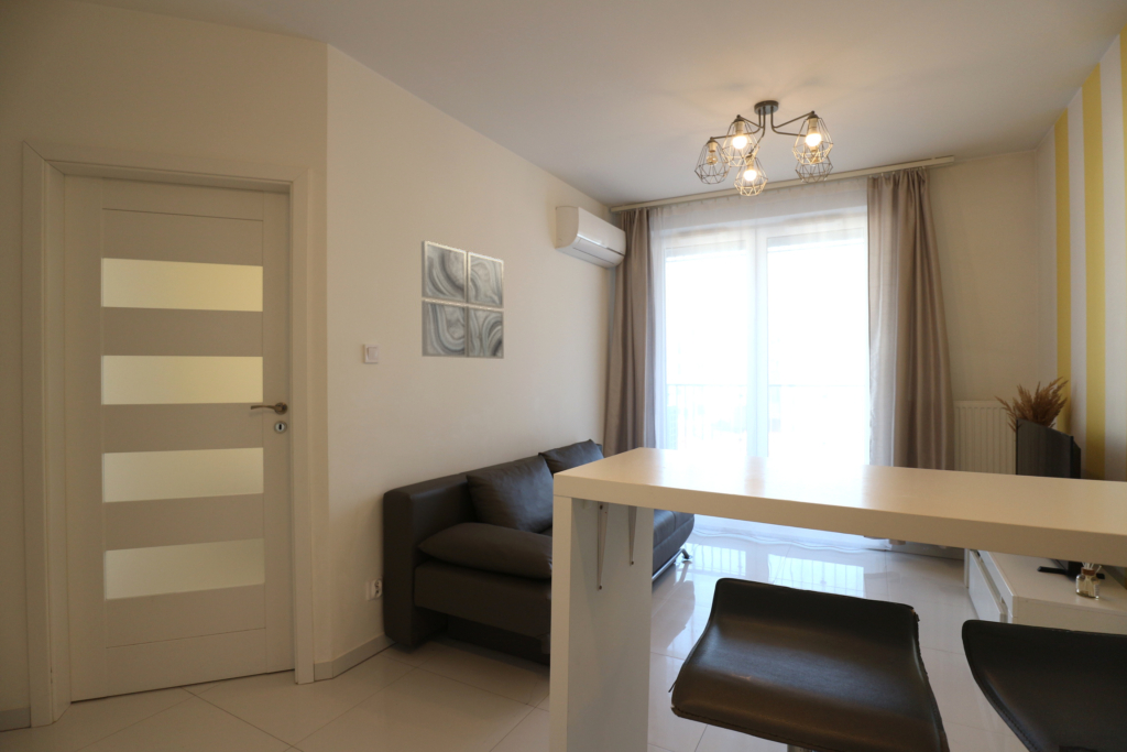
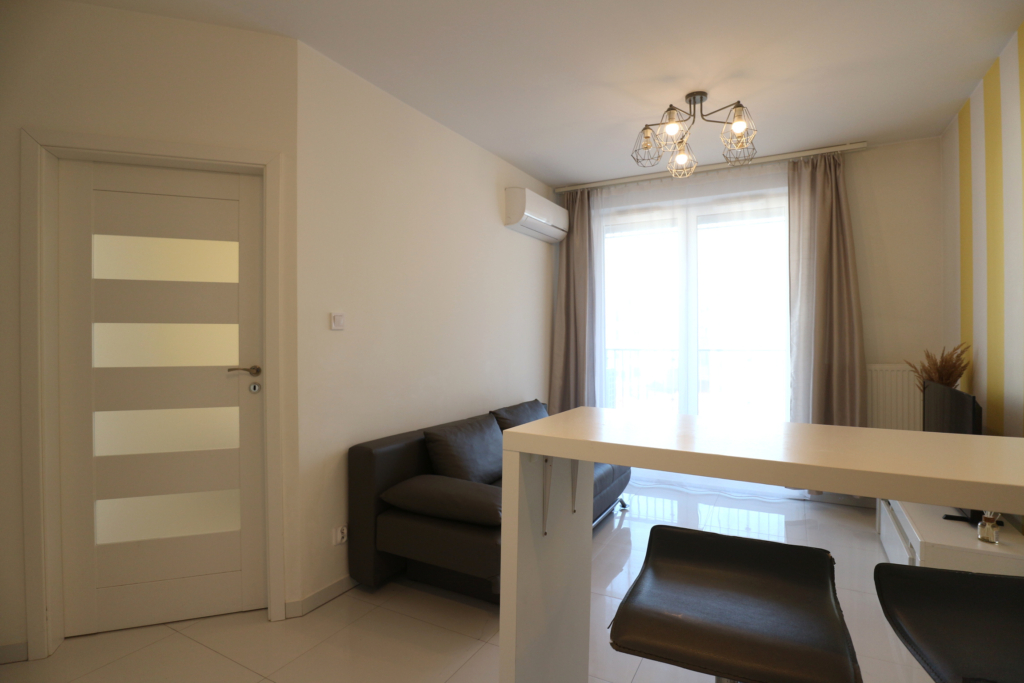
- wall art [420,240,505,360]
